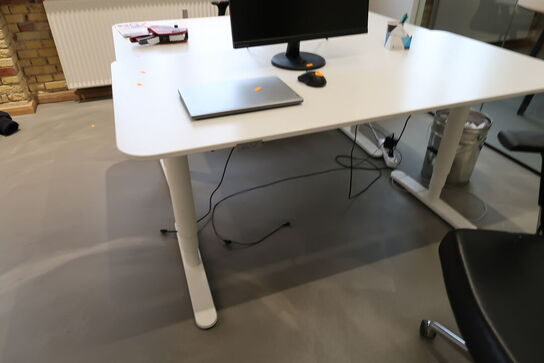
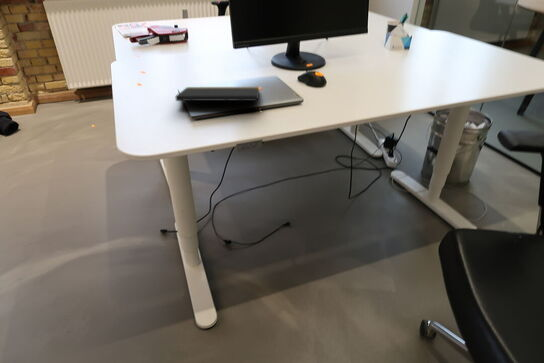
+ notepad [174,86,261,107]
